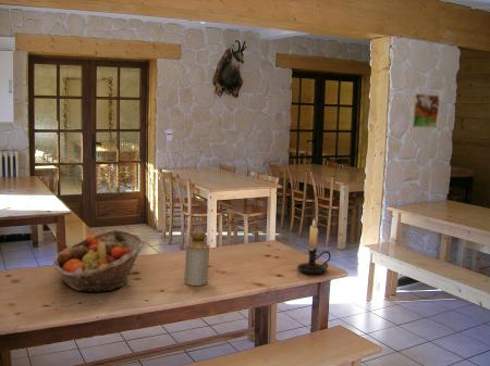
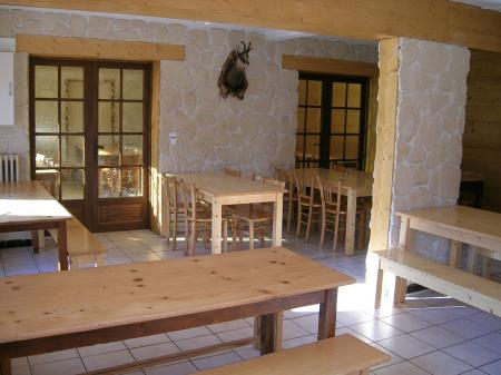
- bottle [184,229,210,287]
- candle holder [296,217,332,276]
- fruit basket [52,229,146,293]
- topographic map [409,92,442,129]
